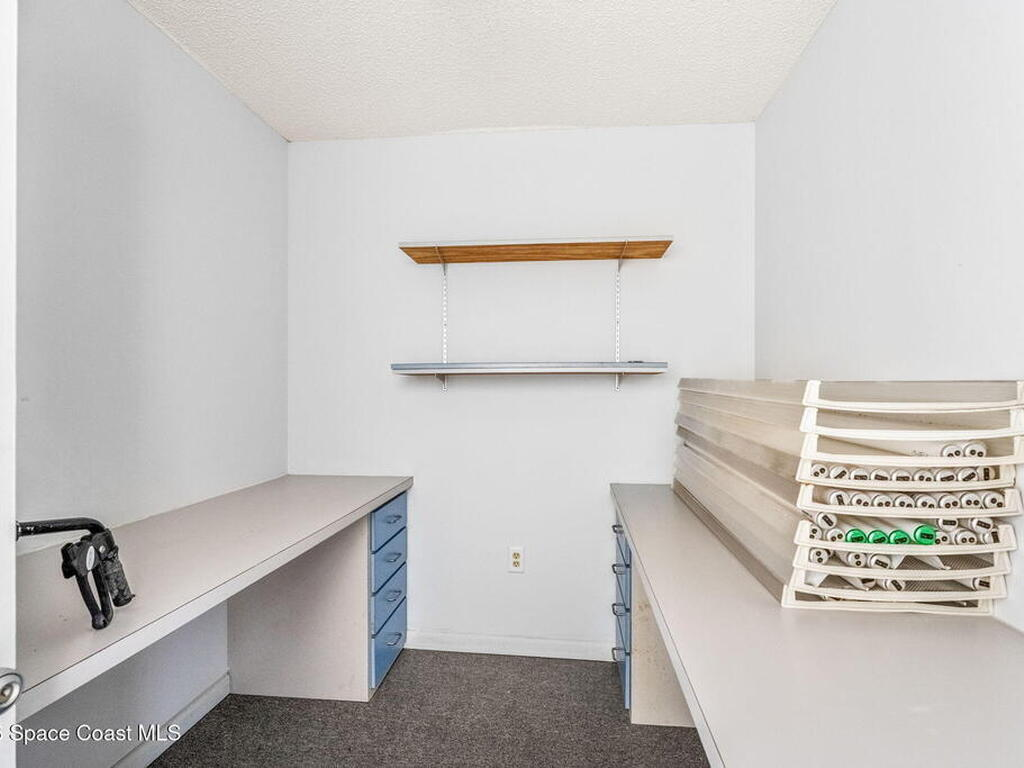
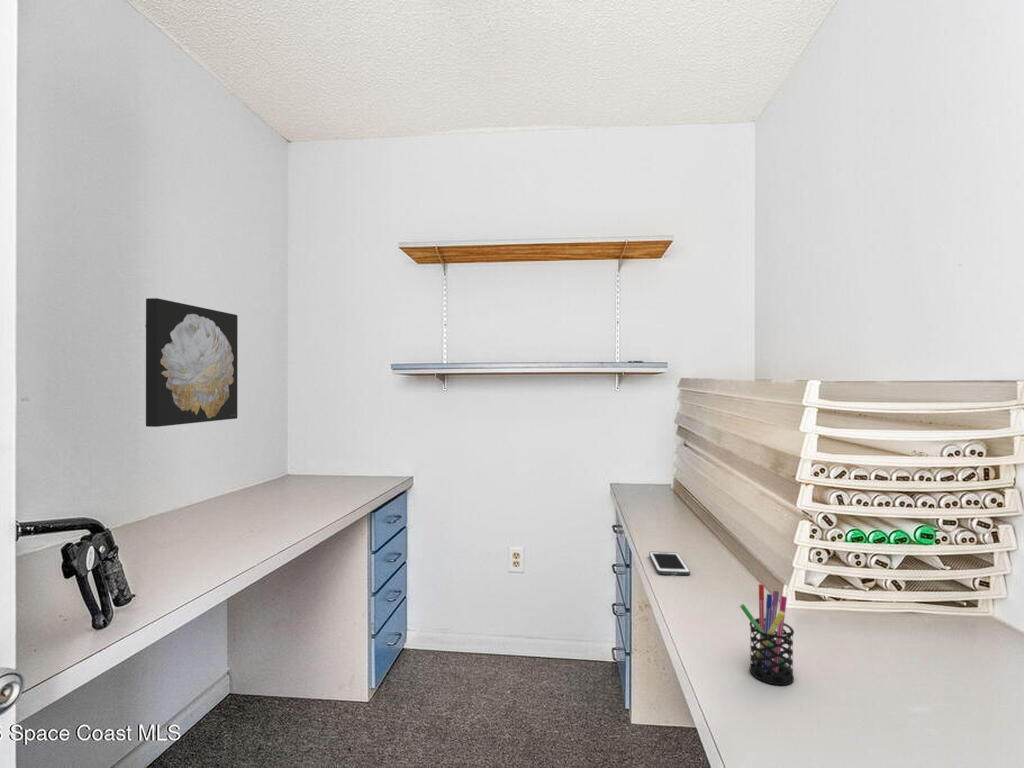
+ wall art [144,297,239,428]
+ pen holder [739,583,795,686]
+ cell phone [648,551,691,576]
